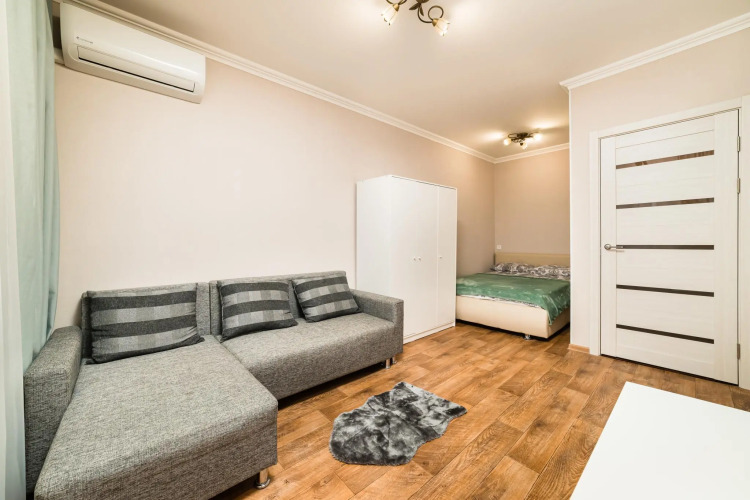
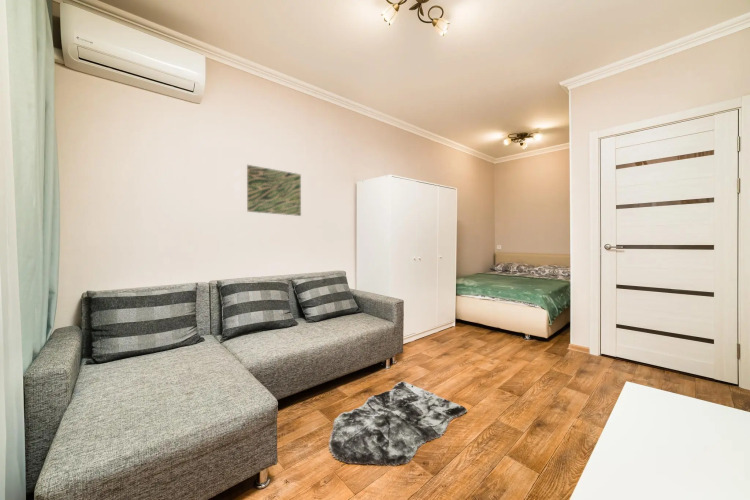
+ wall art [246,164,302,217]
